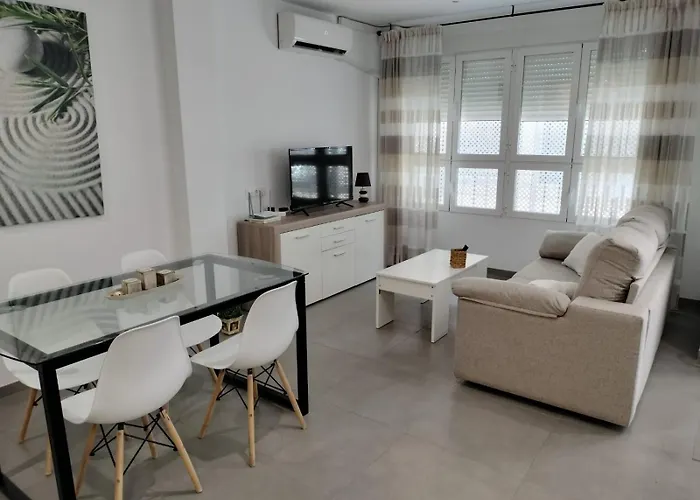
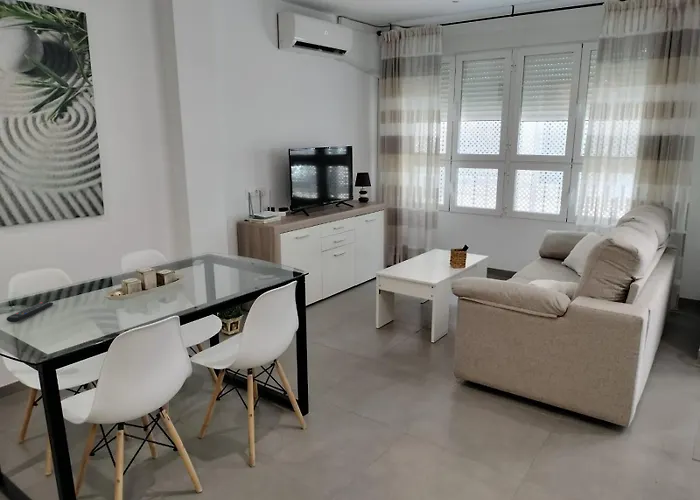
+ remote control [6,301,54,323]
